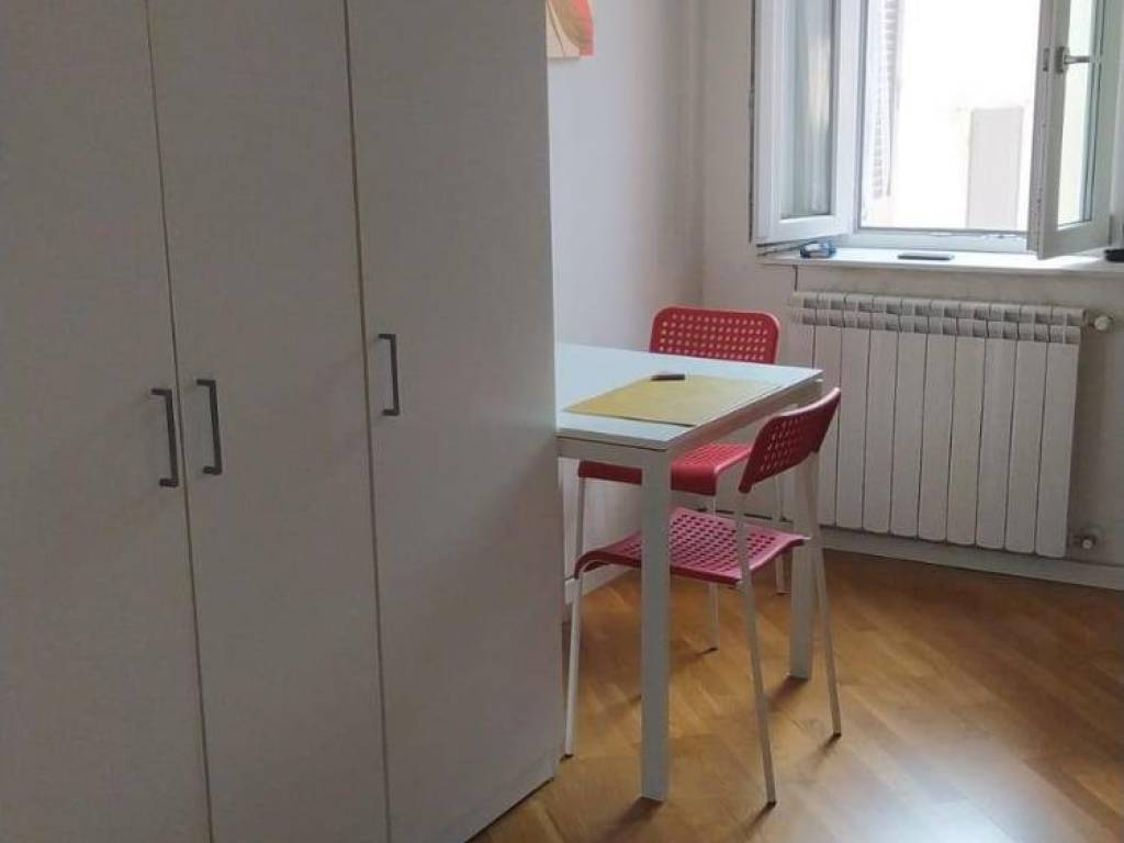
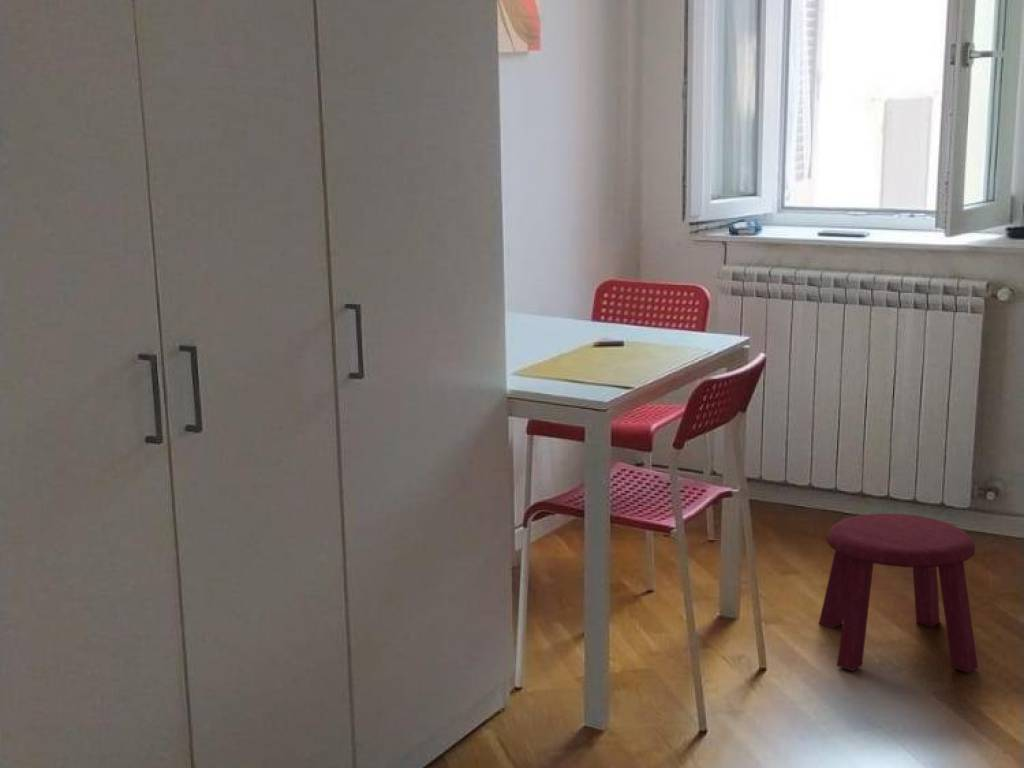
+ stool [818,512,979,674]
